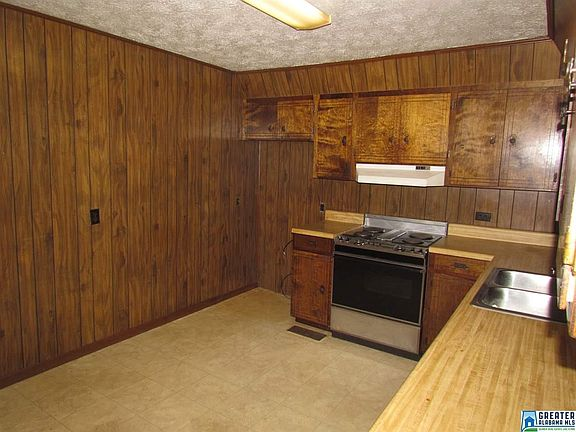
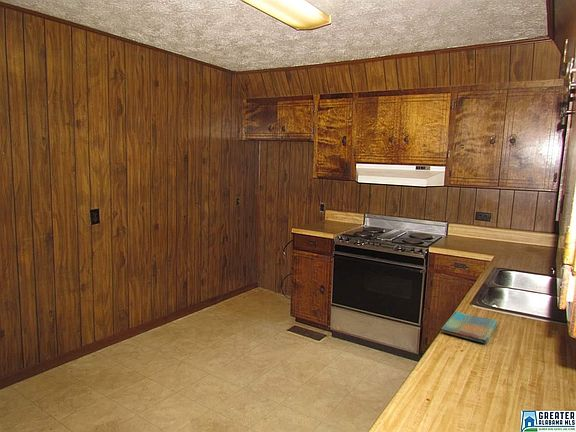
+ dish towel [440,310,498,344]
